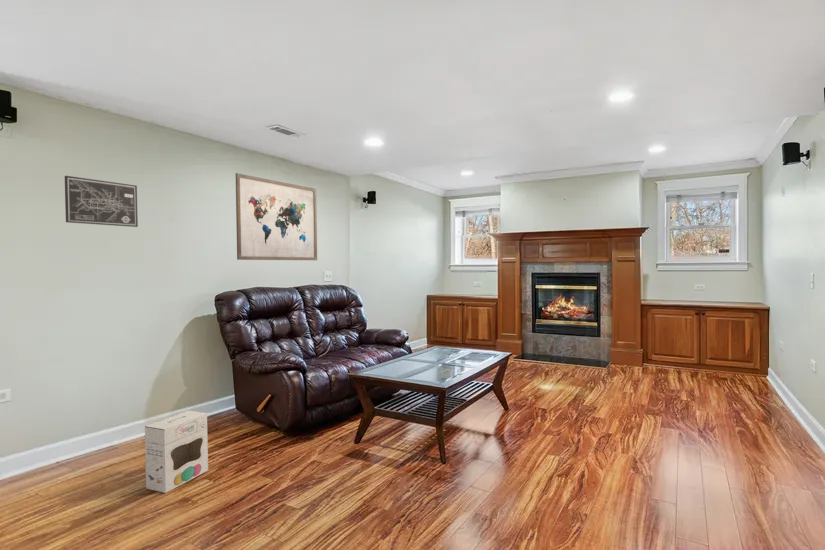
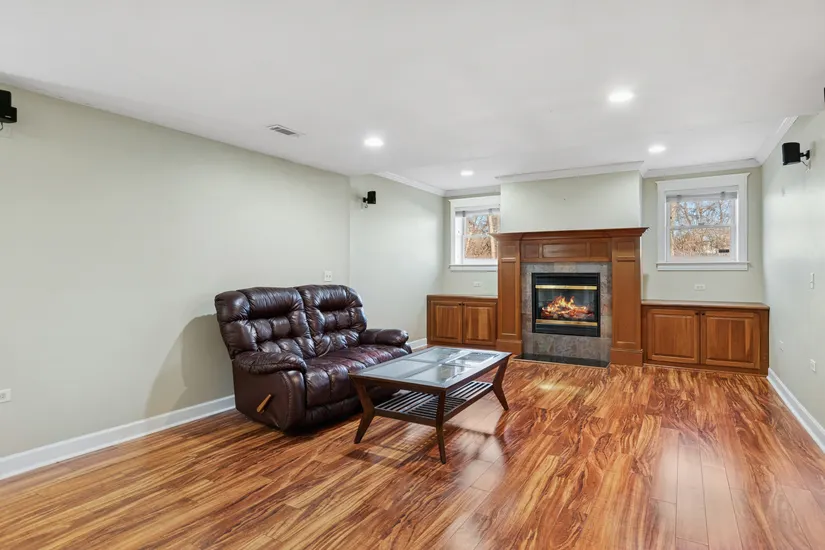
- wall art [64,175,139,228]
- wall art [235,172,318,261]
- cardboard box [144,410,209,494]
